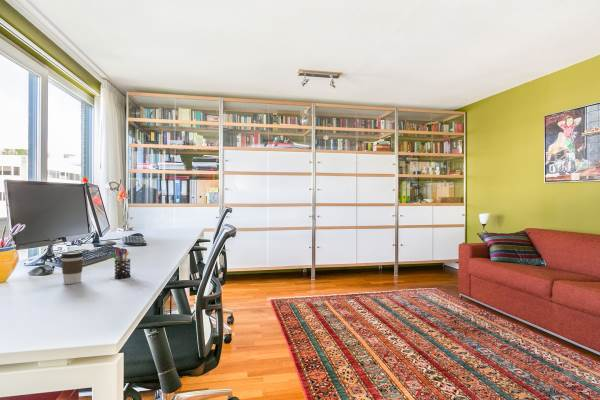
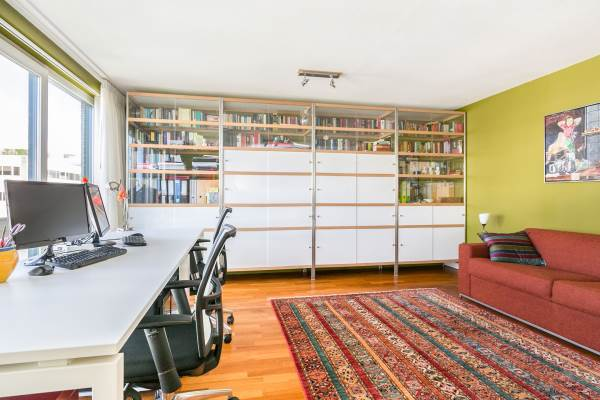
- pen holder [111,246,132,279]
- coffee cup [60,250,85,285]
